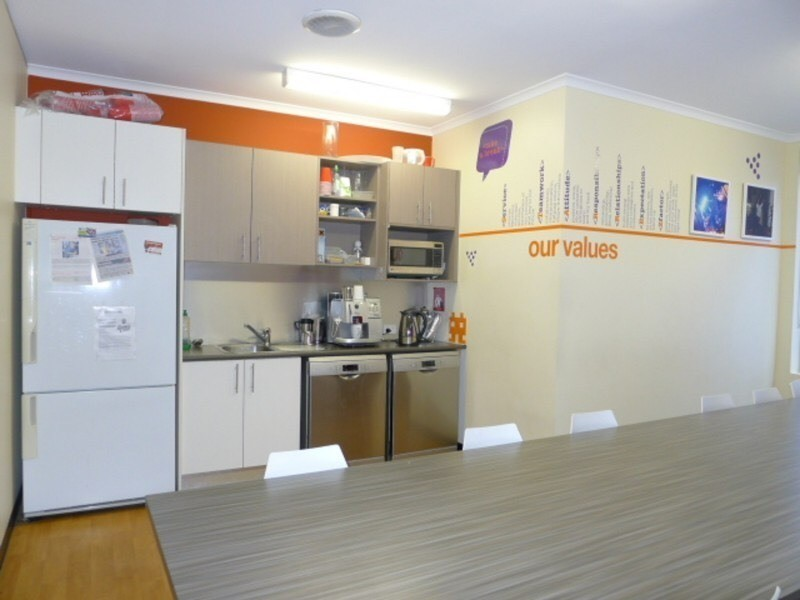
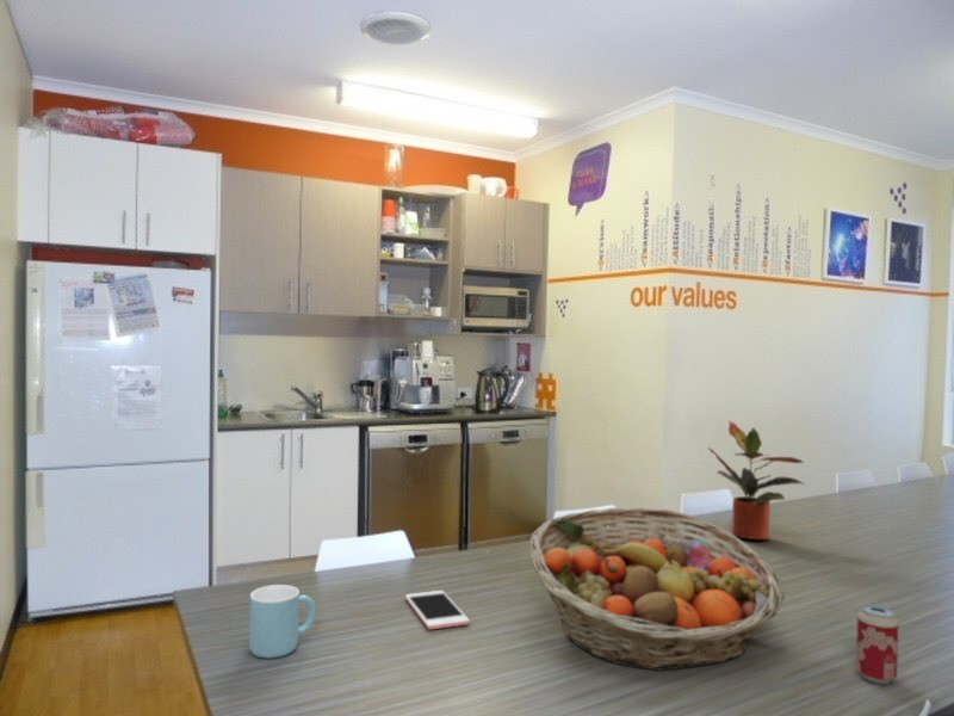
+ beverage can [855,604,899,685]
+ potted plant [706,419,806,541]
+ fruit basket [529,506,786,671]
+ cell phone [404,590,471,630]
+ mug [248,584,317,659]
